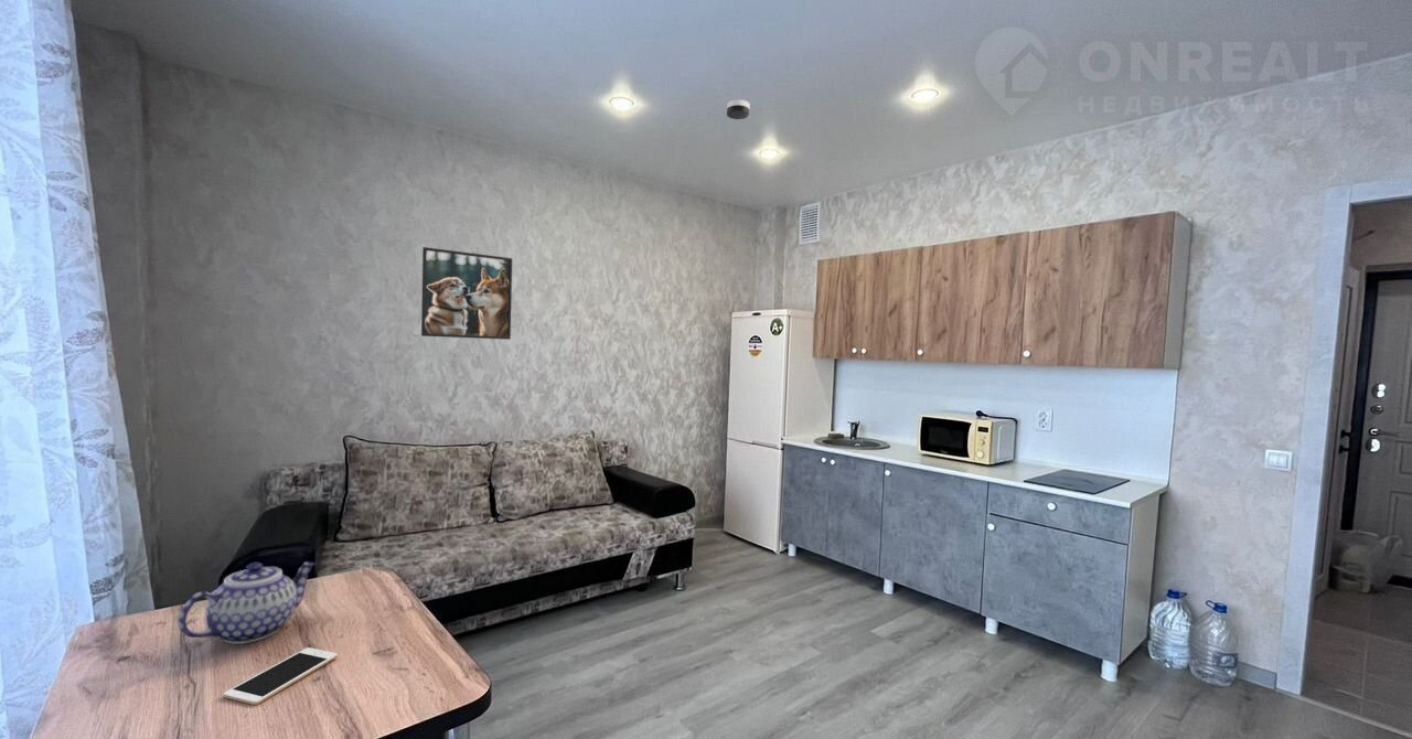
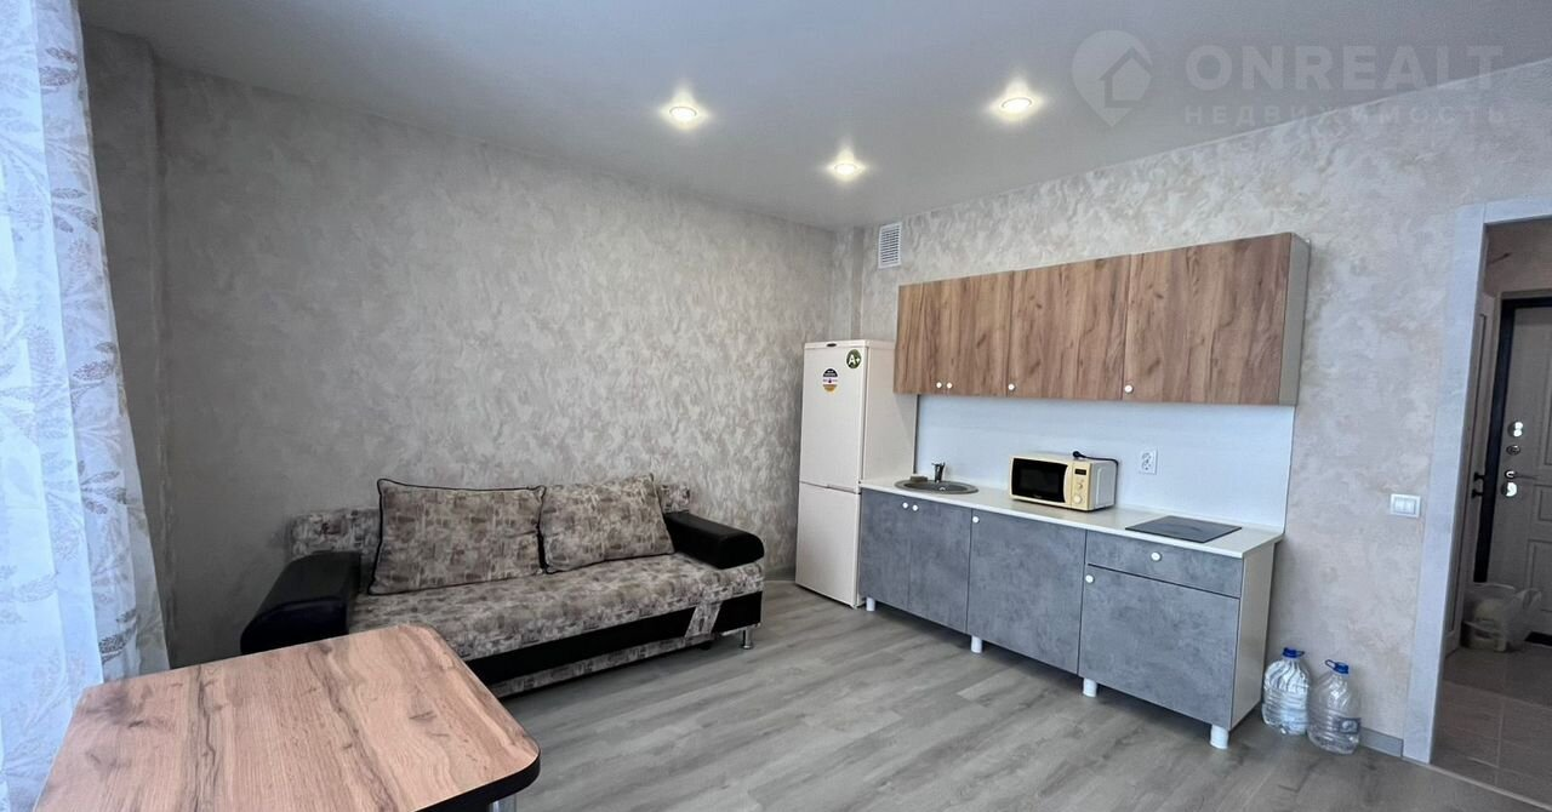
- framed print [420,246,513,341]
- smoke detector [726,98,750,120]
- teapot [178,560,317,645]
- cell phone [222,646,339,706]
